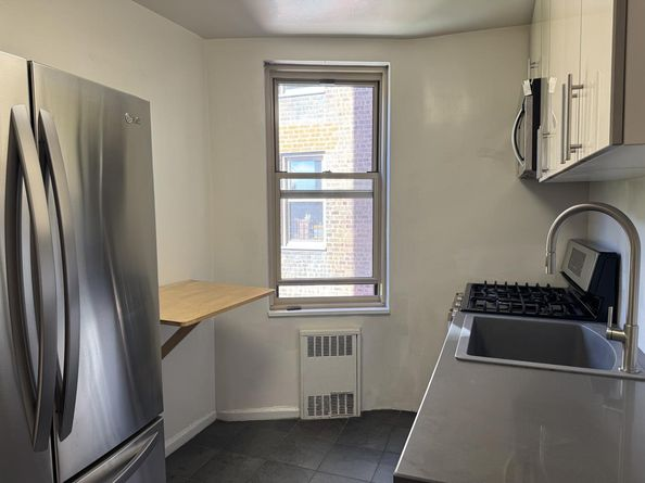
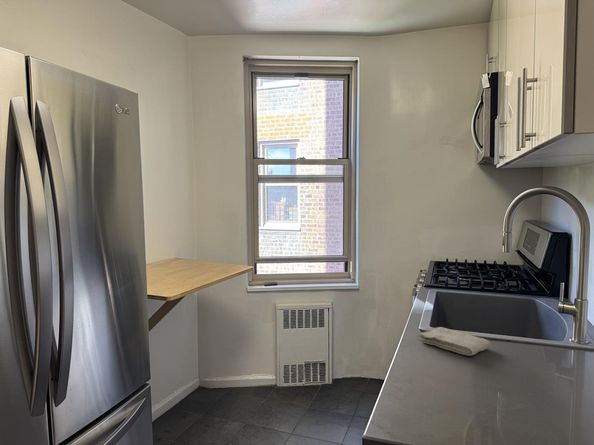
+ washcloth [417,326,492,357]
